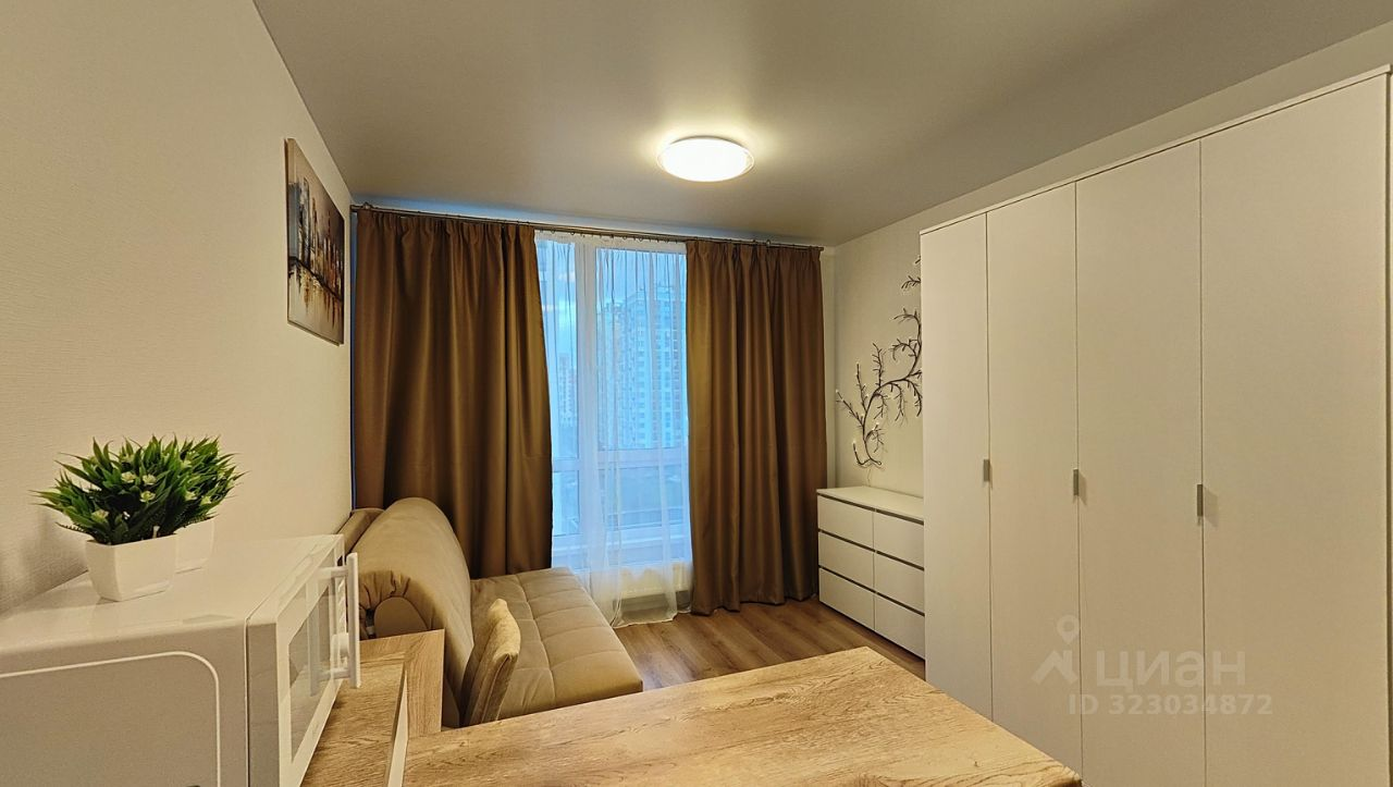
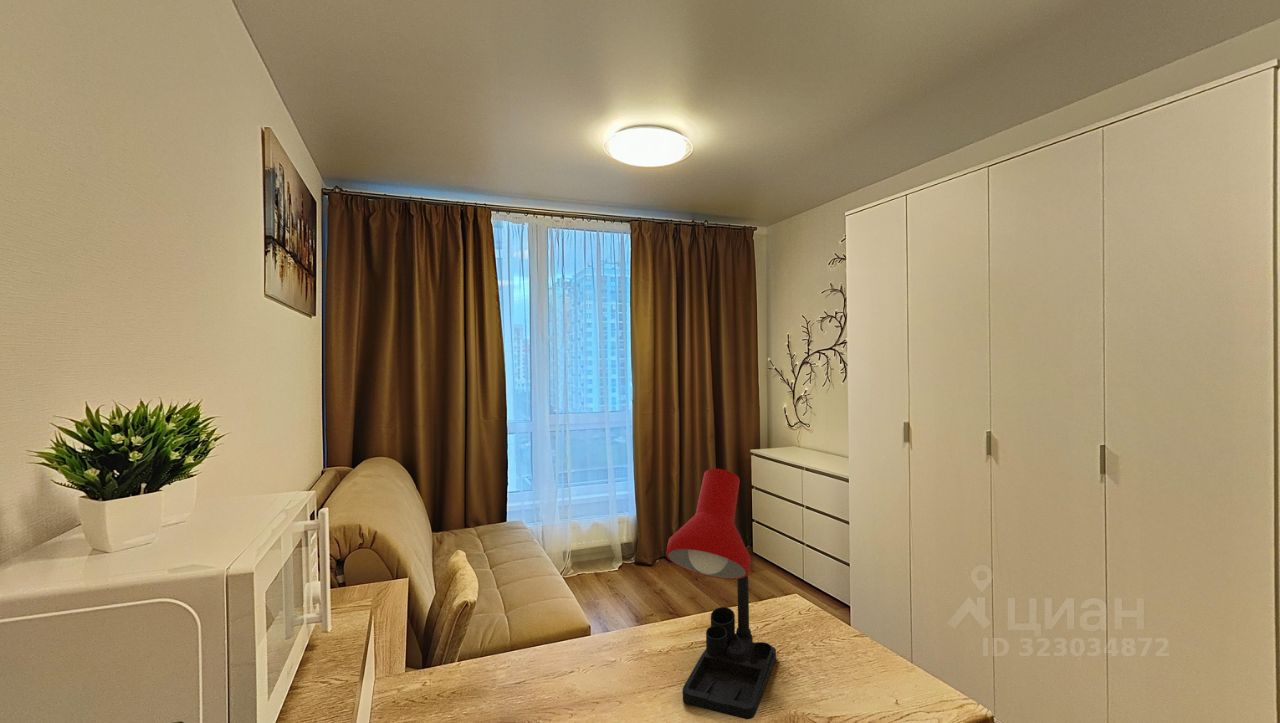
+ desk lamp [665,468,777,720]
